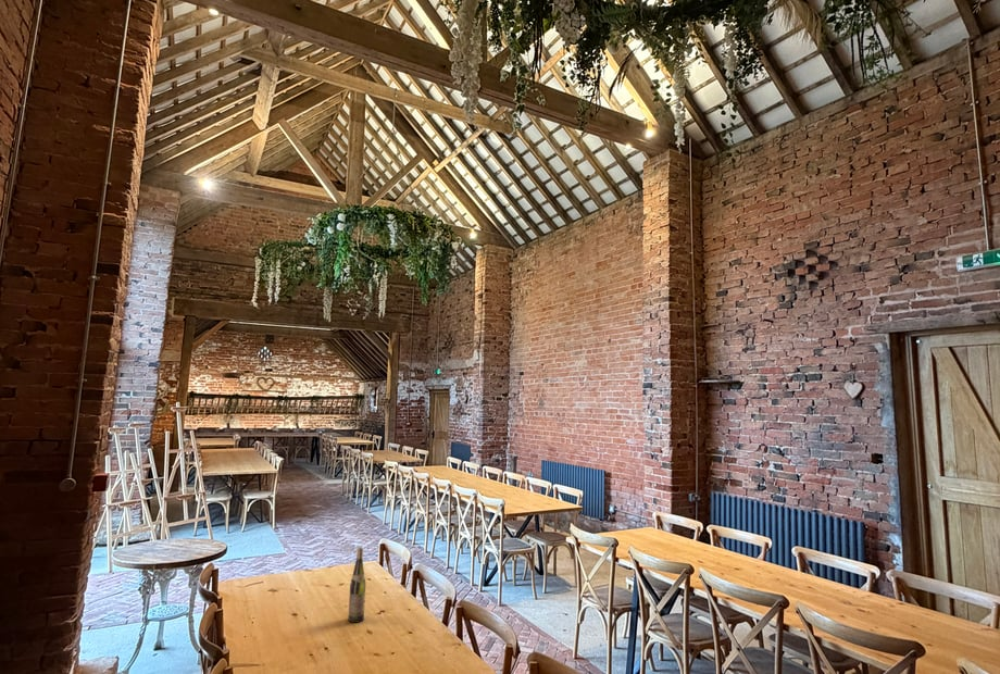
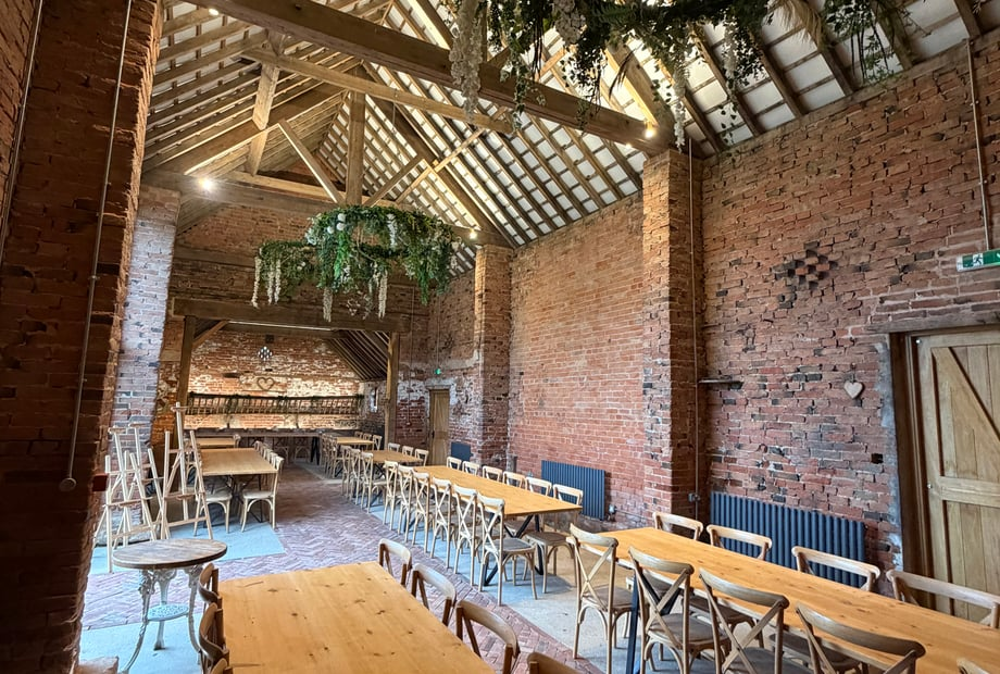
- wine bottle [347,546,366,624]
